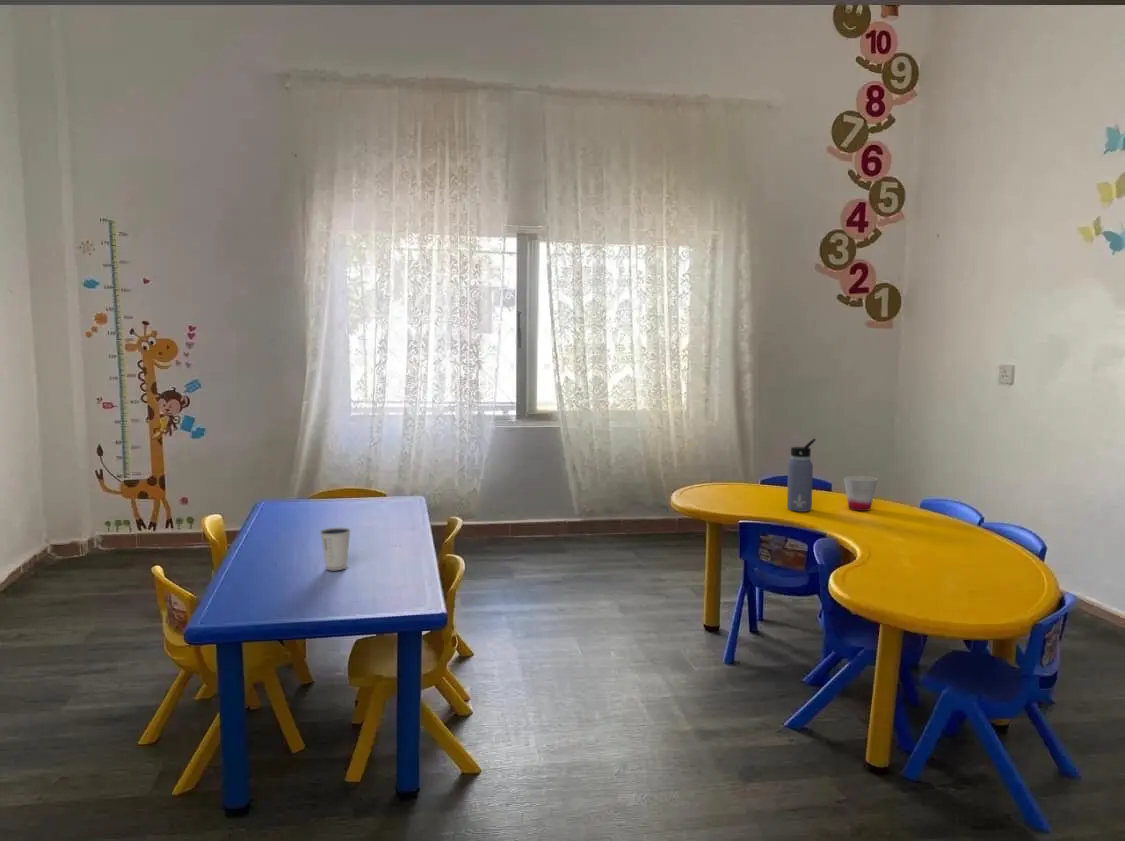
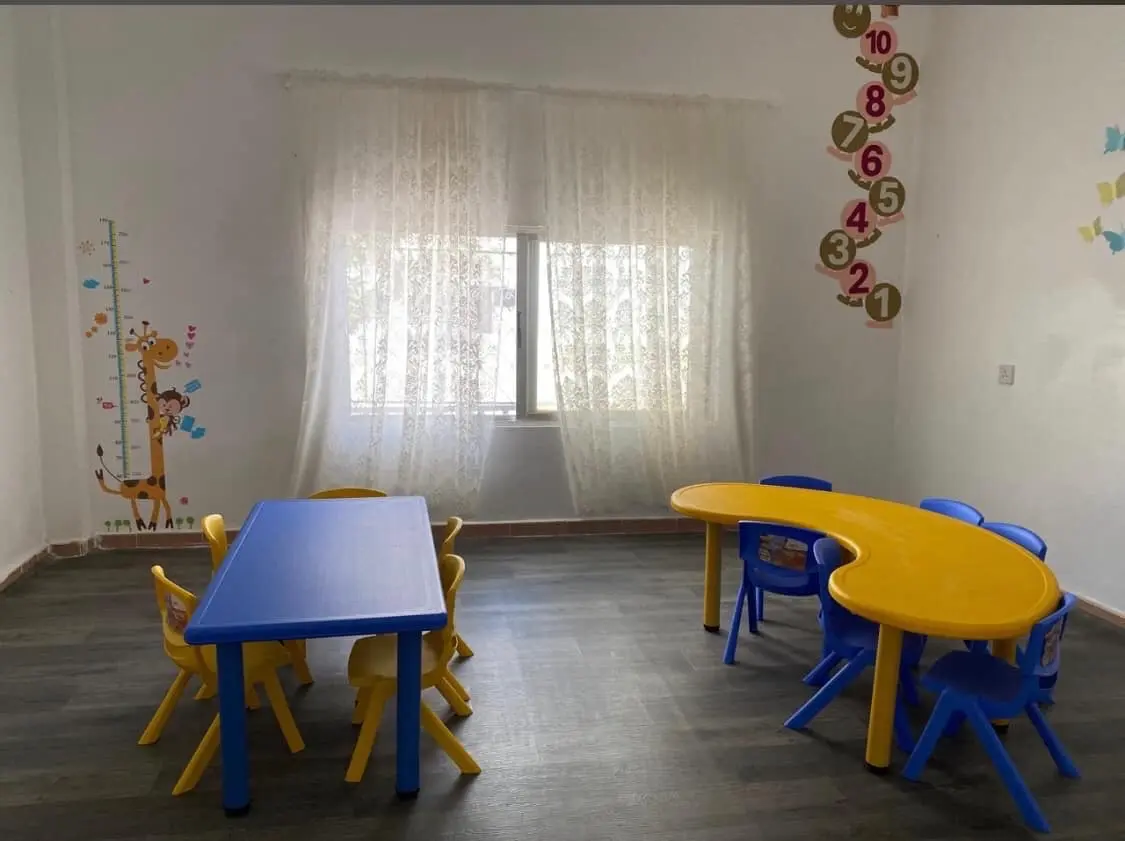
- dixie cup [319,526,352,571]
- water bottle [786,437,817,513]
- cup [842,475,879,512]
